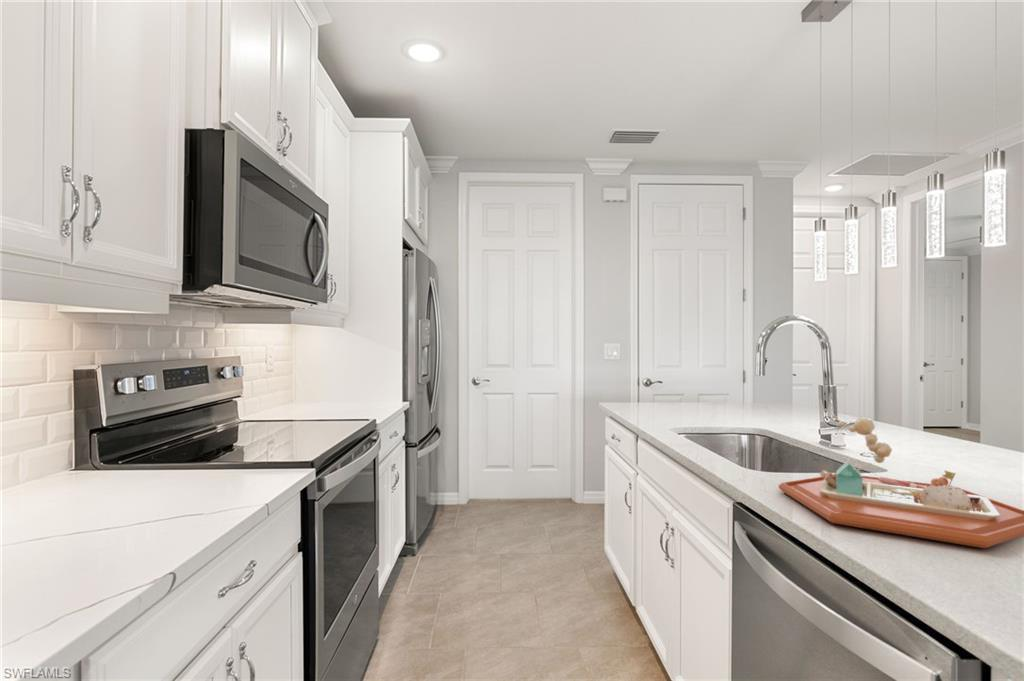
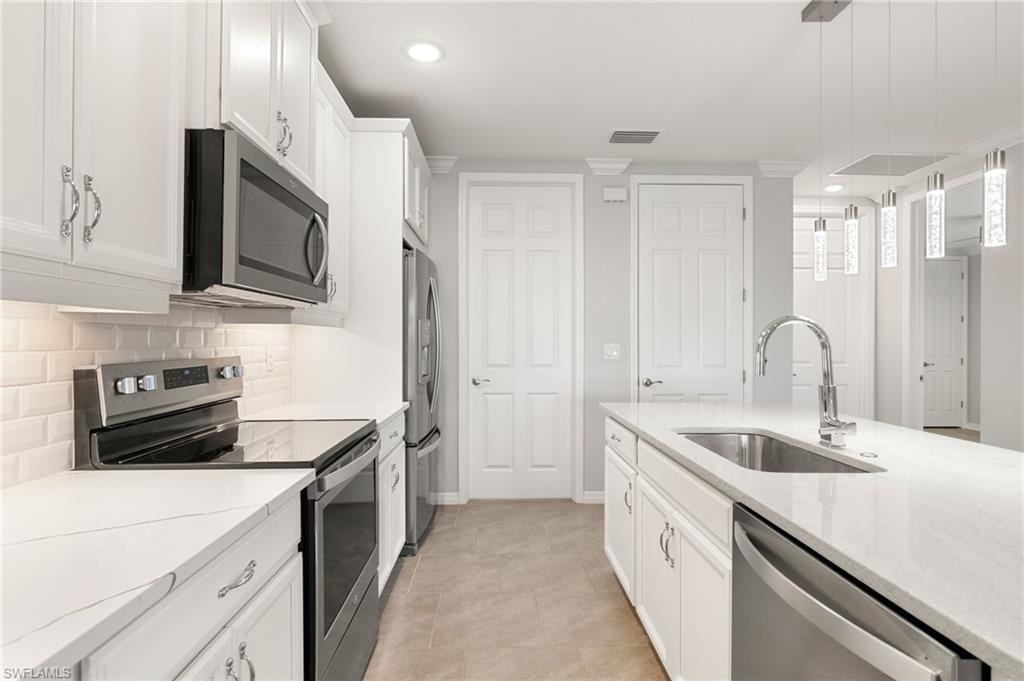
- food tray [778,408,1024,549]
